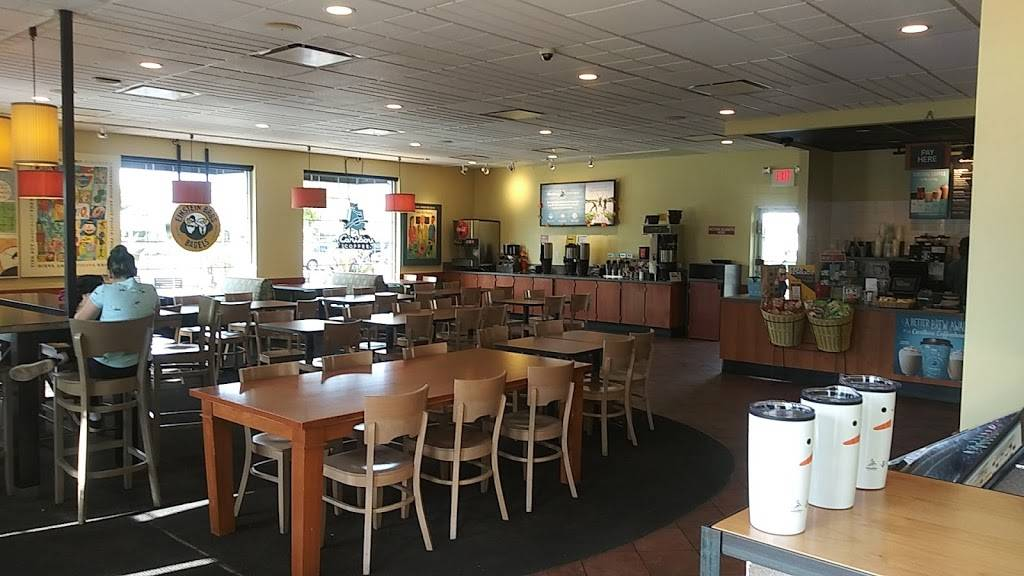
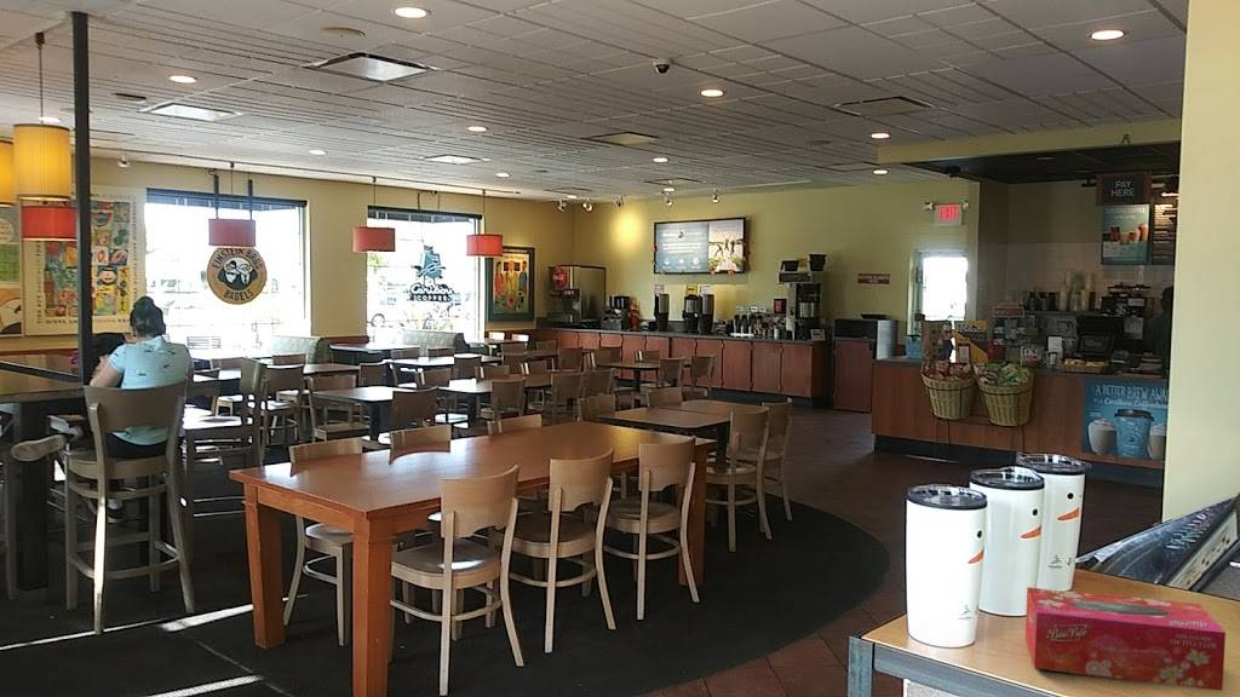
+ tissue box [1024,586,1227,692]
